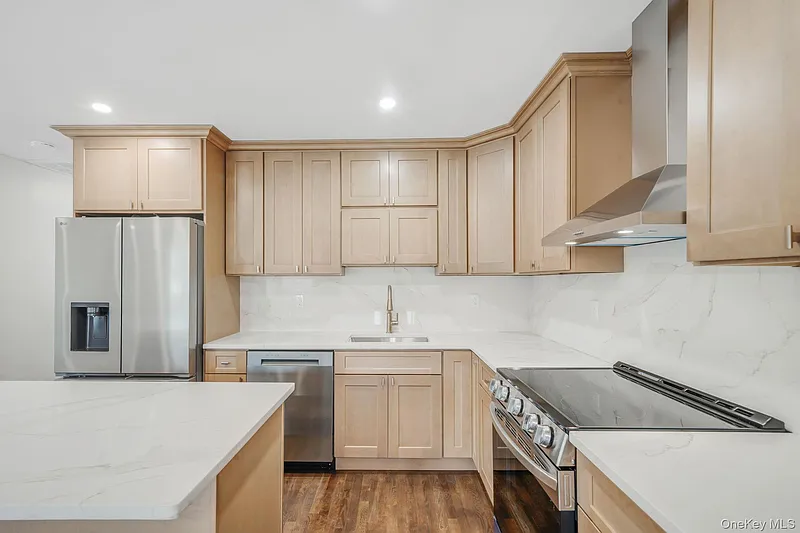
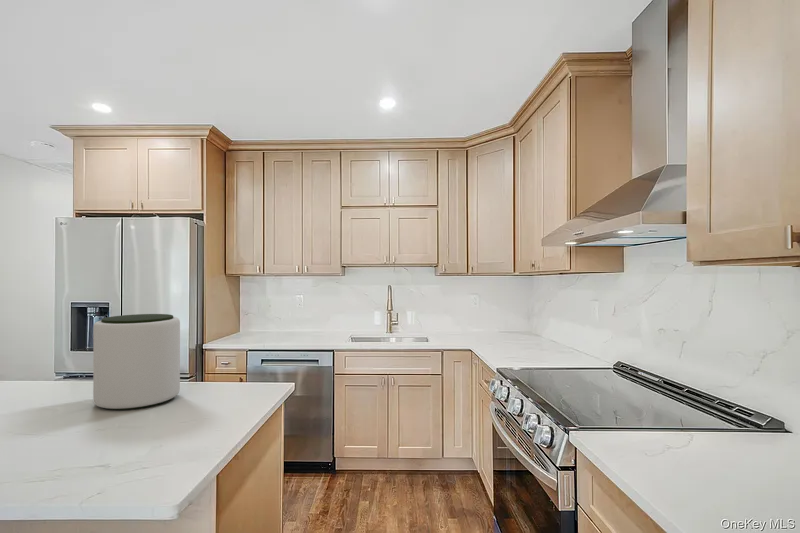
+ plant pot [92,313,181,411]
